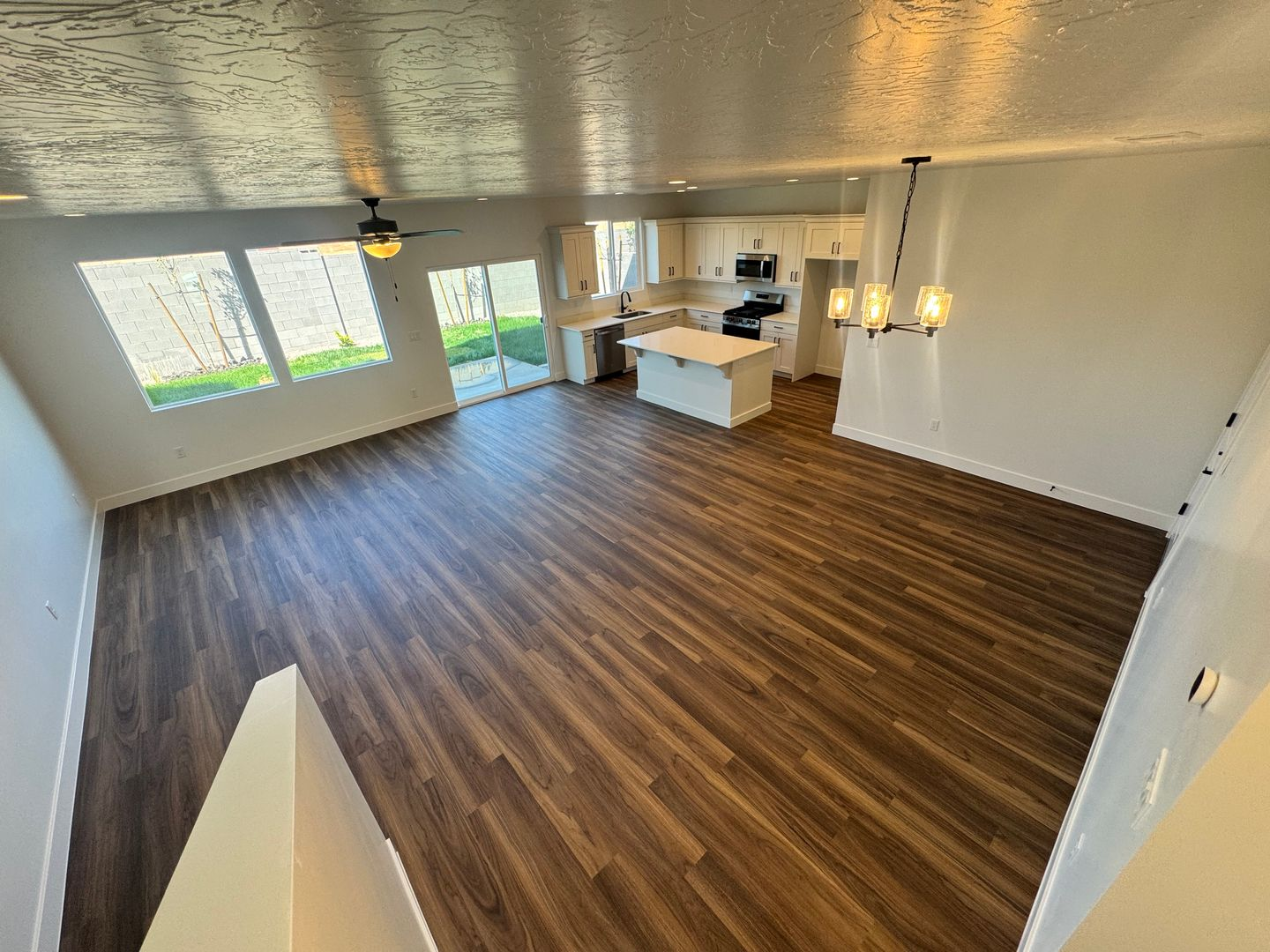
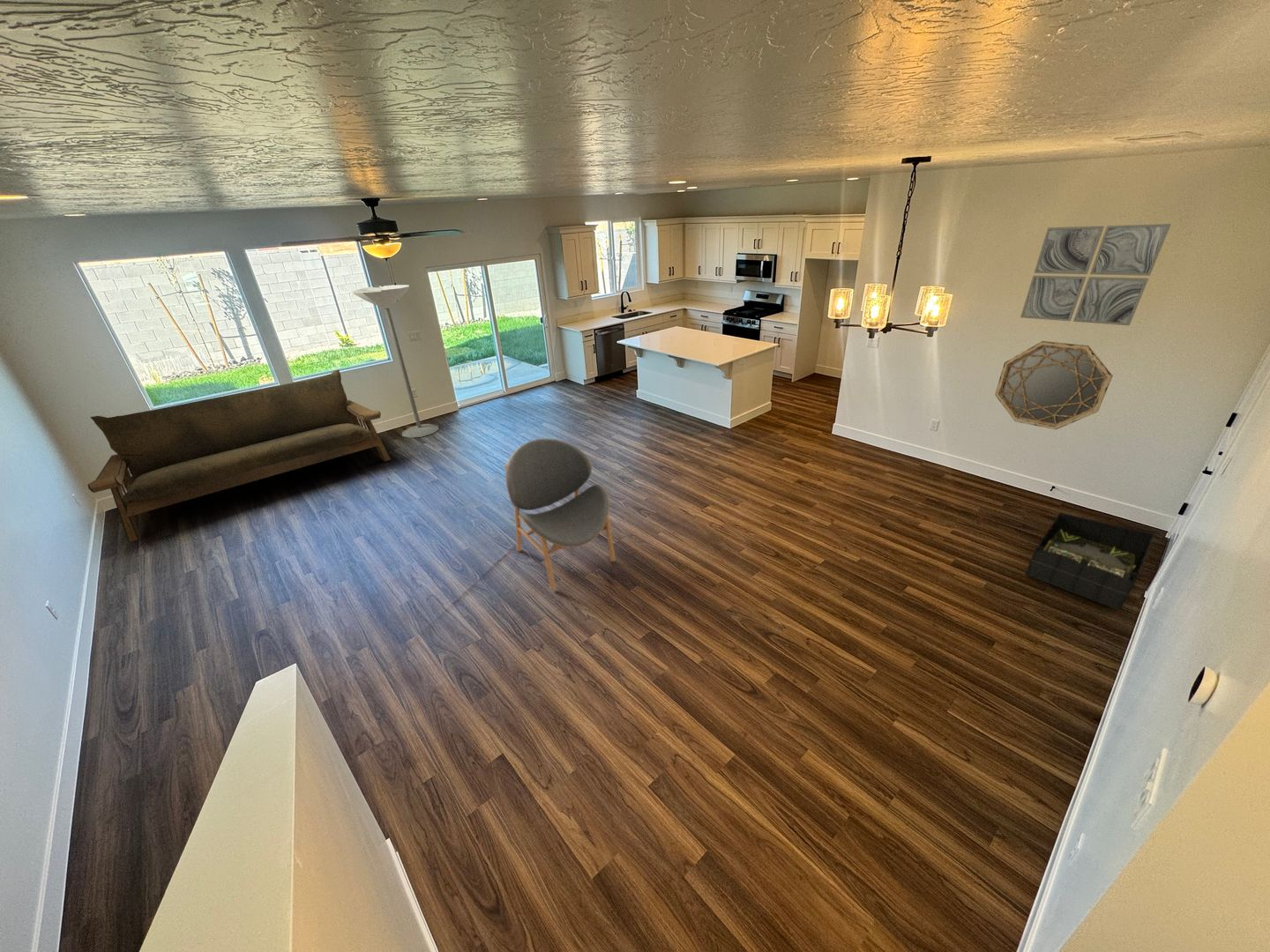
+ storage bin [1024,511,1155,611]
+ chair [504,437,616,591]
+ wall art [1020,223,1172,326]
+ home mirror [994,340,1114,430]
+ sofa [87,369,392,543]
+ floor lamp [351,284,439,439]
